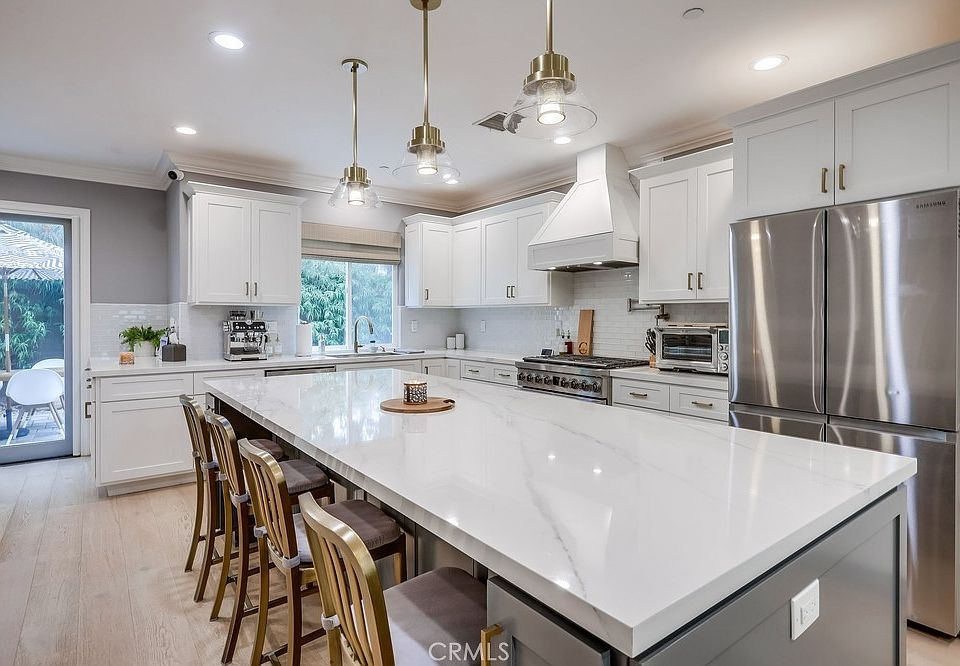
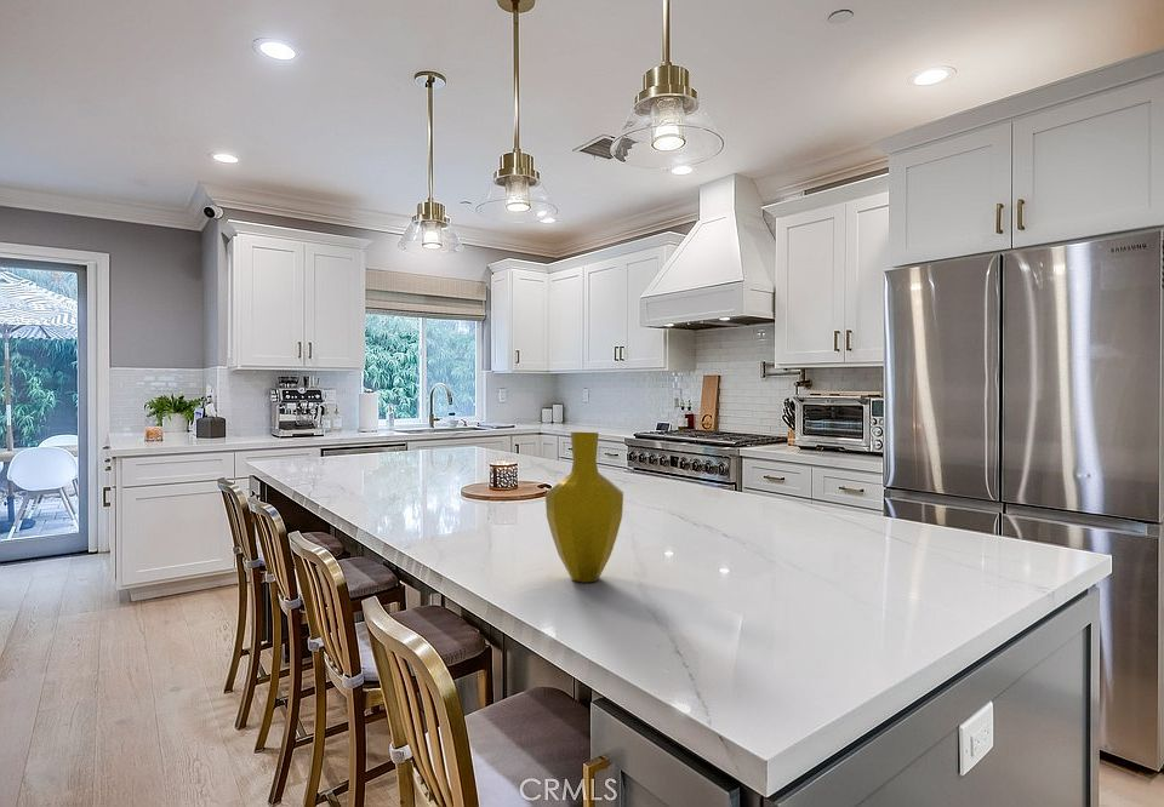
+ vase [544,431,624,583]
